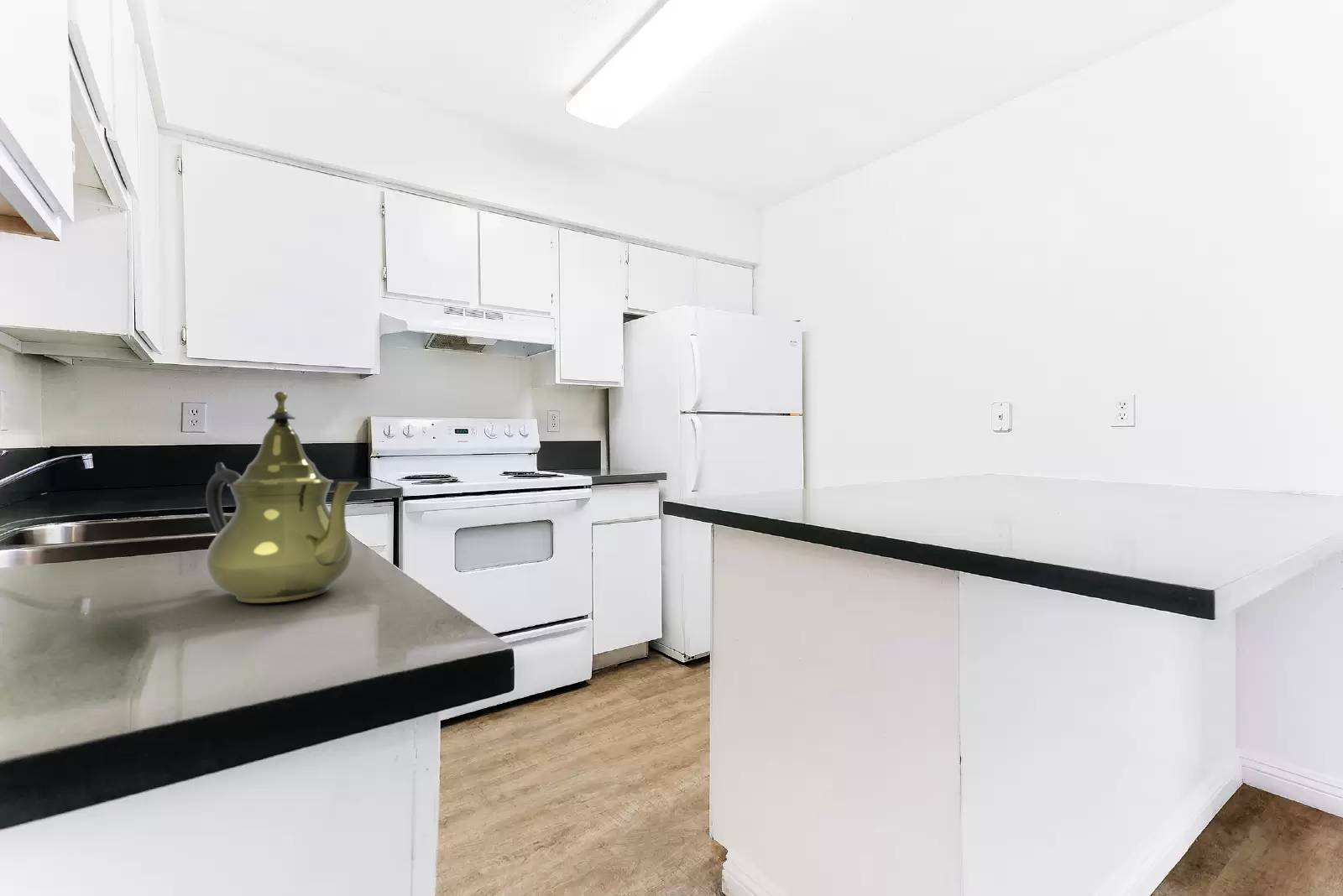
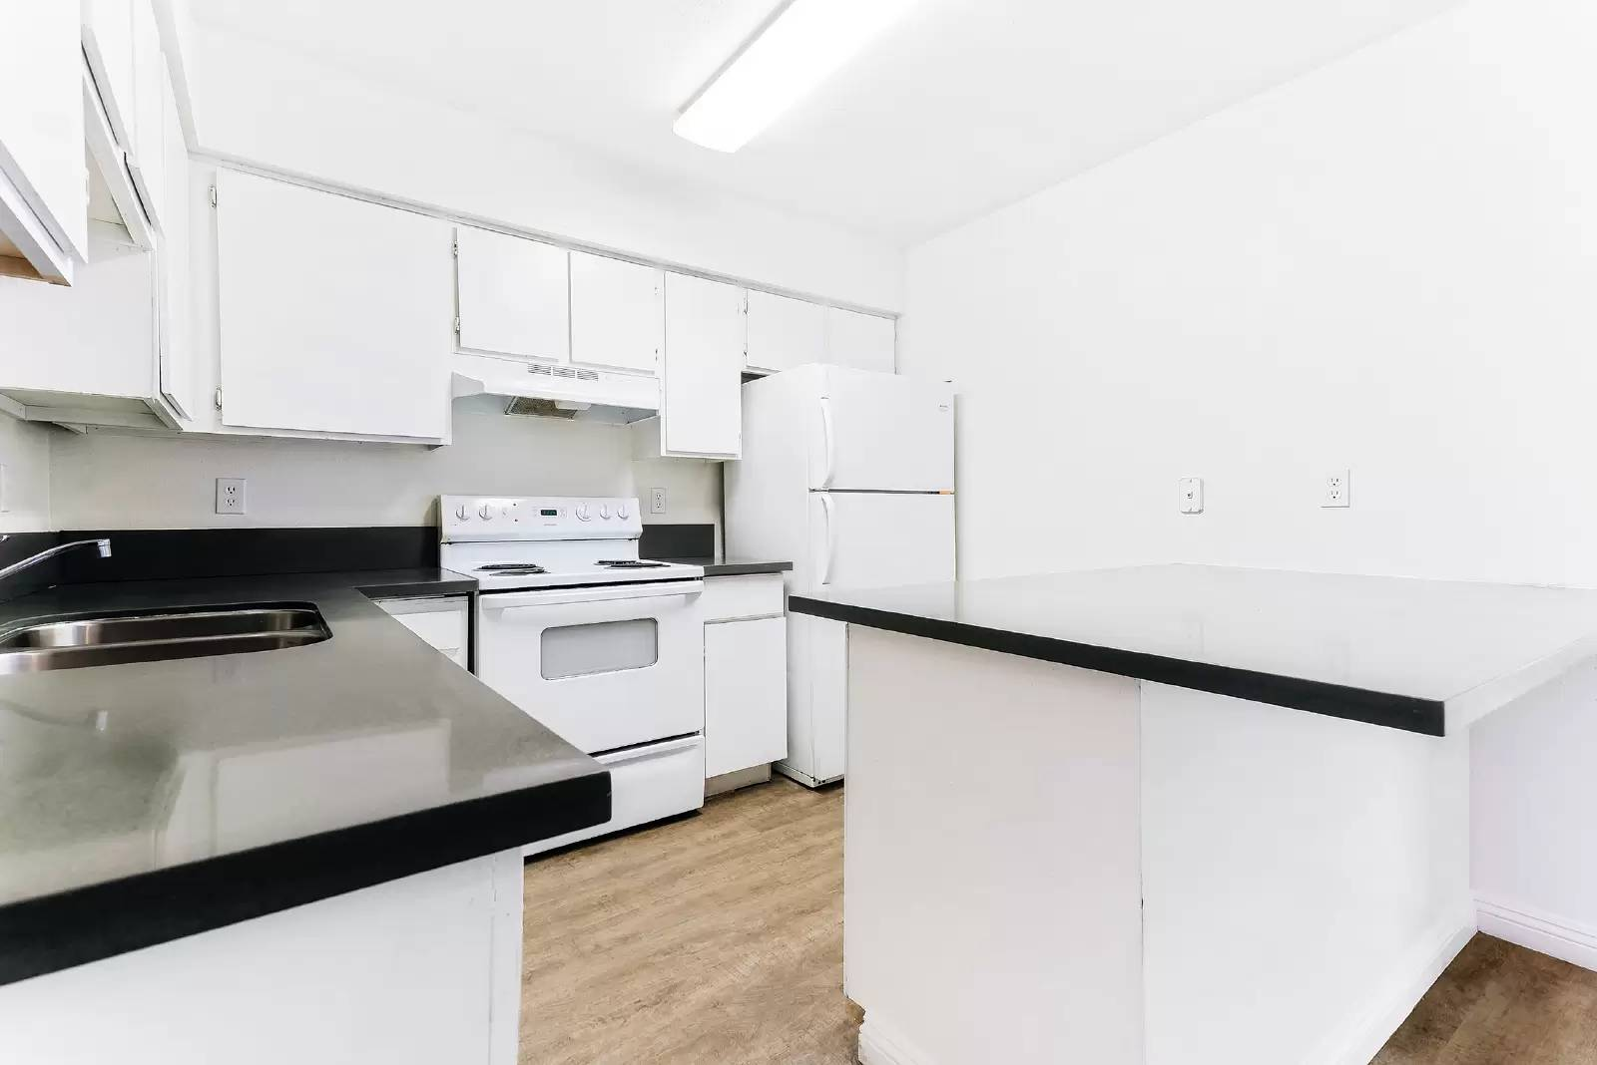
- teapot [205,391,359,604]
